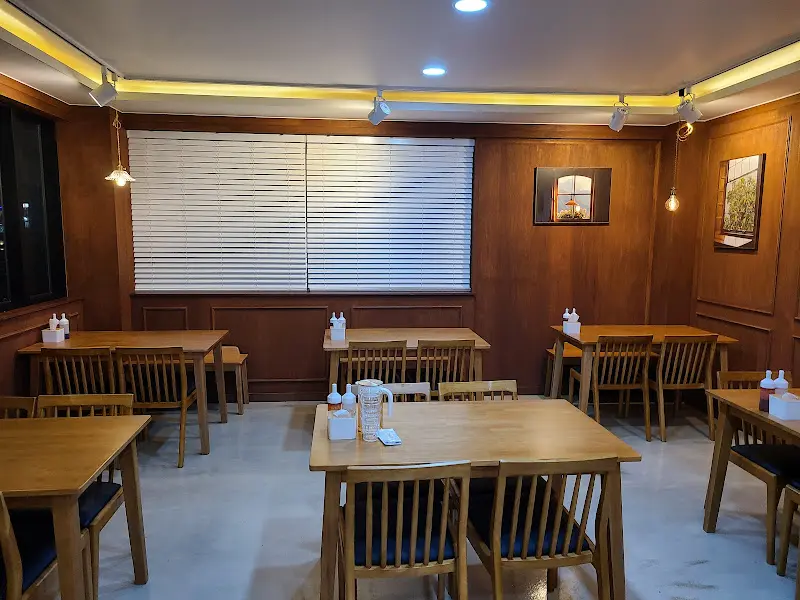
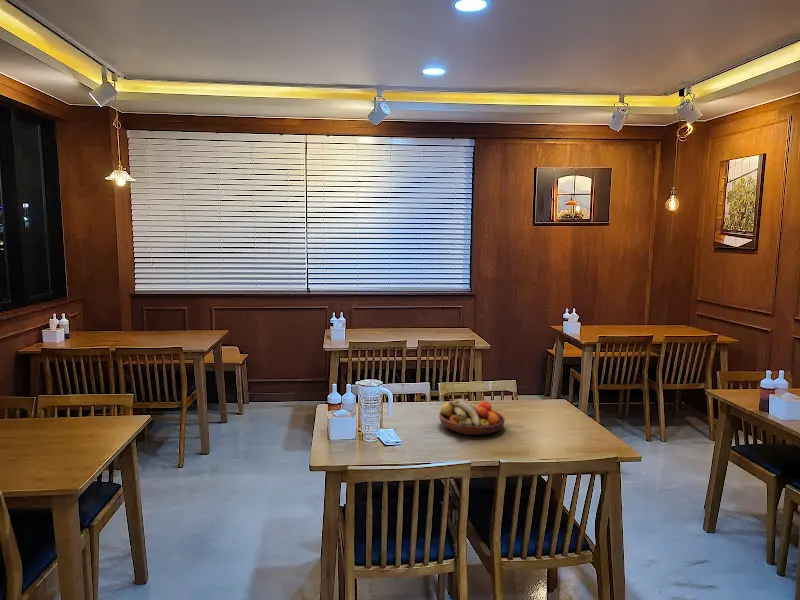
+ fruit bowl [438,398,506,436]
